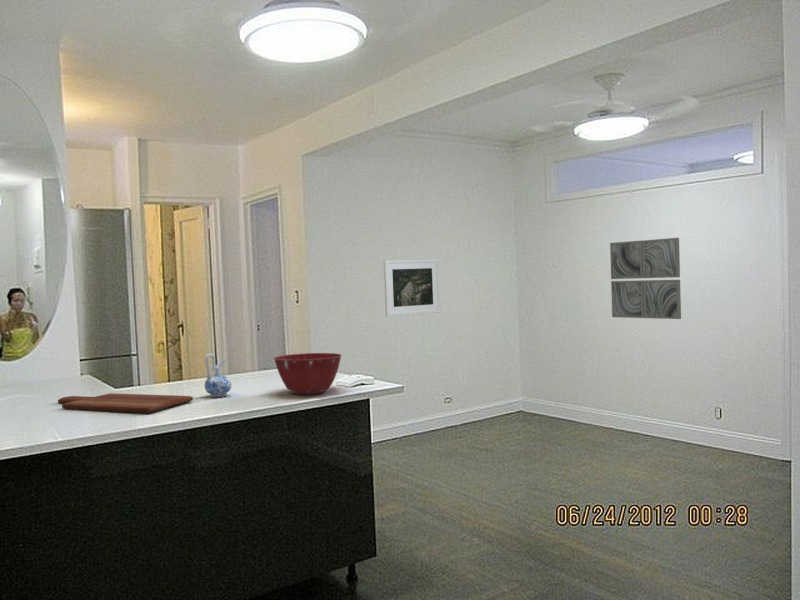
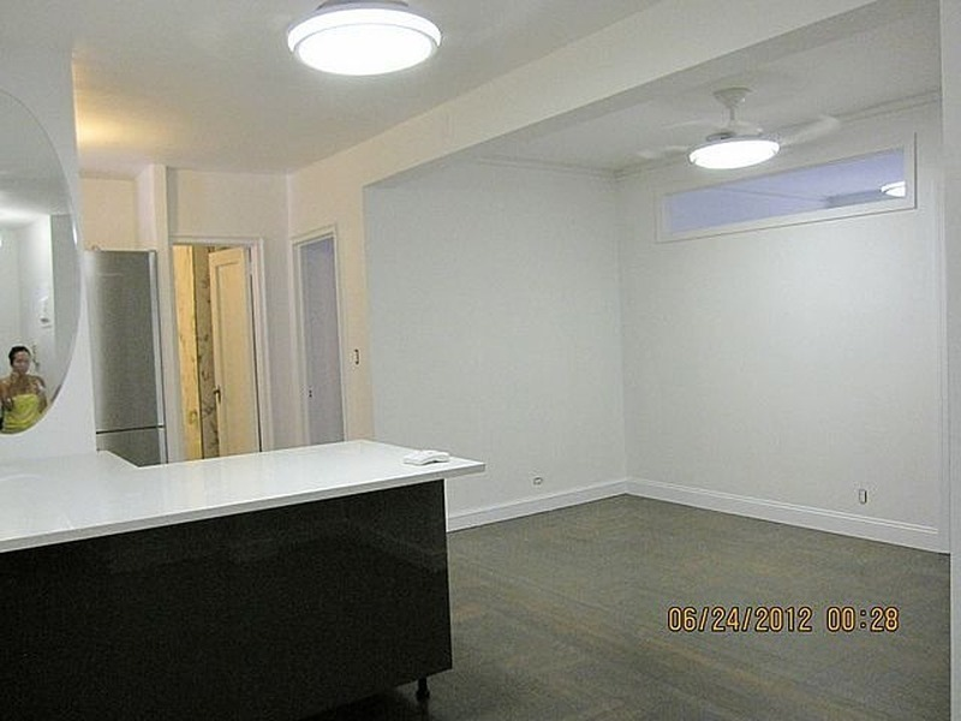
- mixing bowl [273,352,343,395]
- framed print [383,258,442,317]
- ceramic pitcher [204,353,232,398]
- cutting board [57,392,194,413]
- wall art [609,237,682,320]
